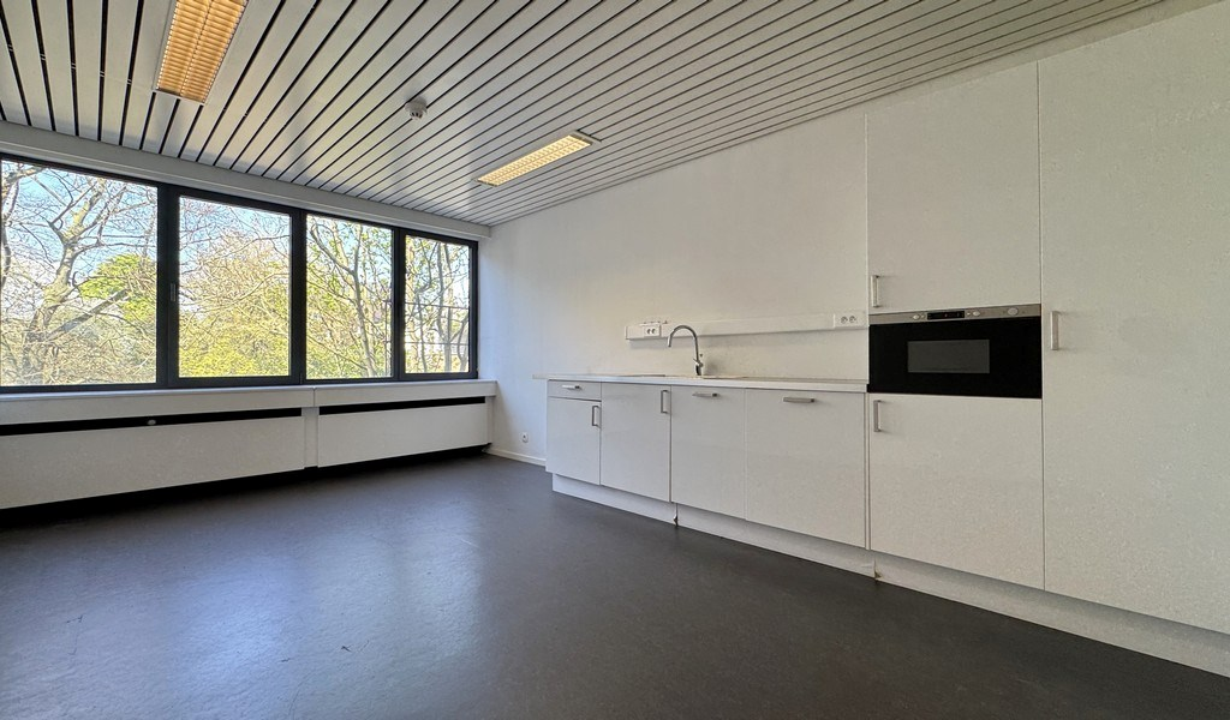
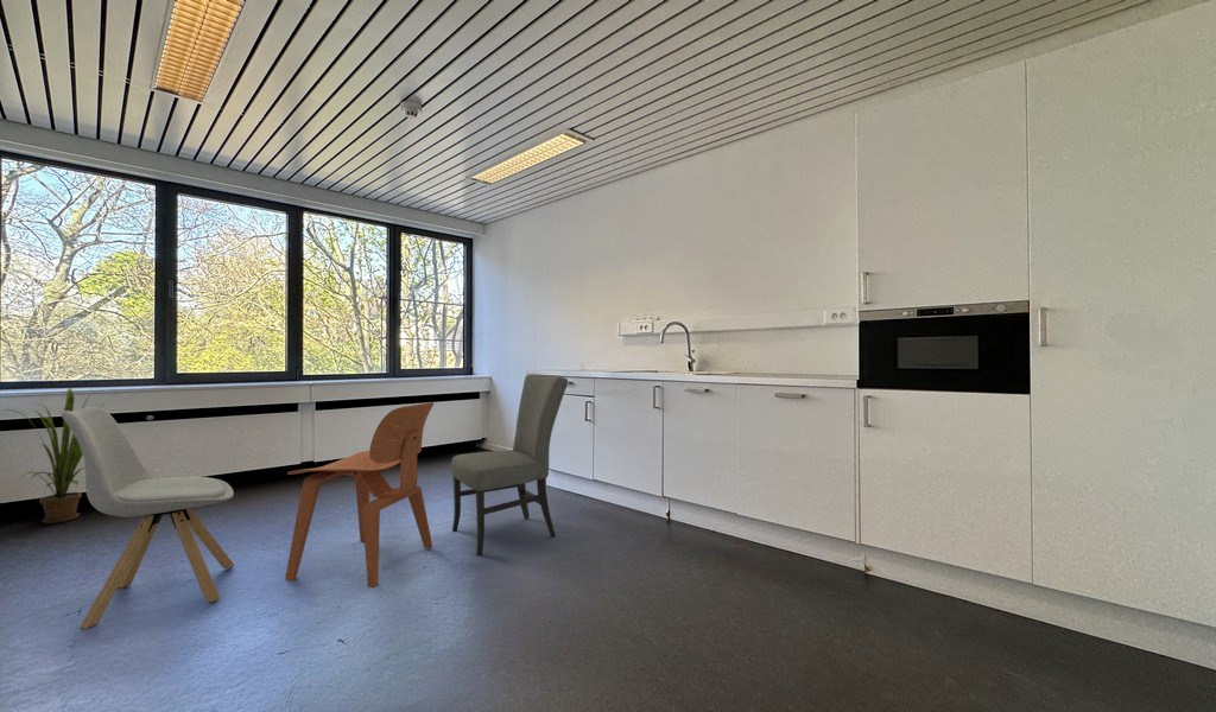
+ chair [450,373,570,558]
+ house plant [4,387,108,525]
+ chair [61,406,236,630]
+ chair [284,401,435,589]
